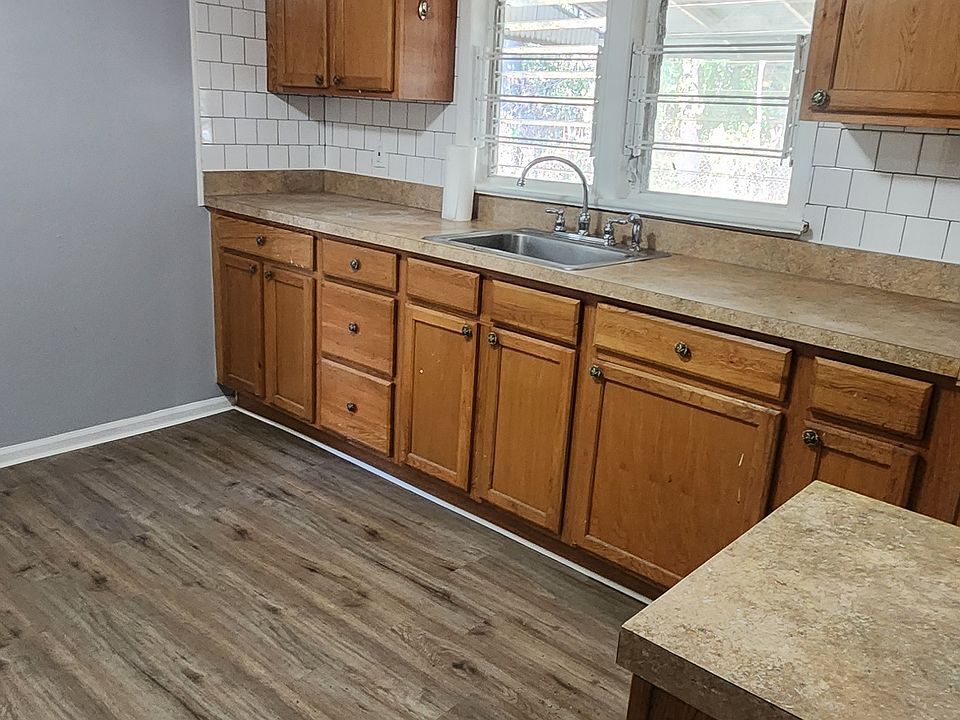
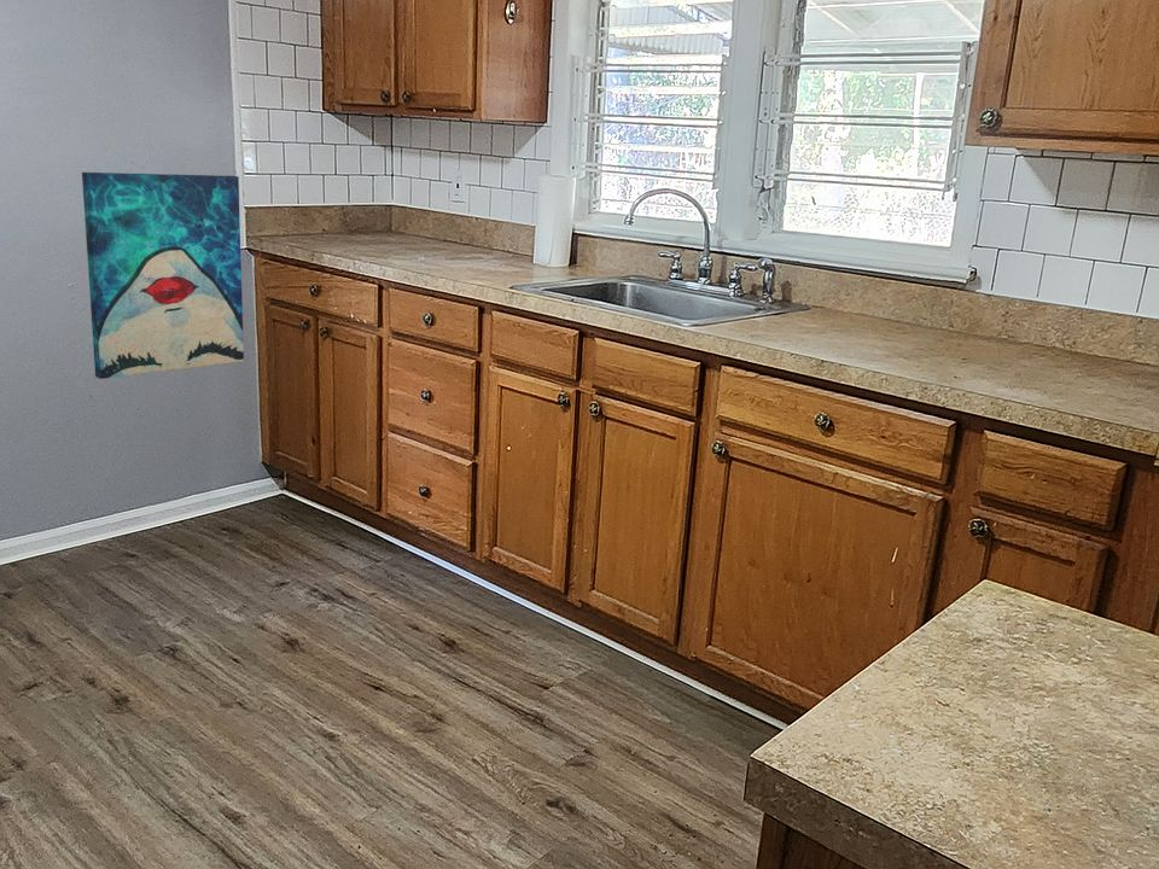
+ wall art [81,171,245,380]
